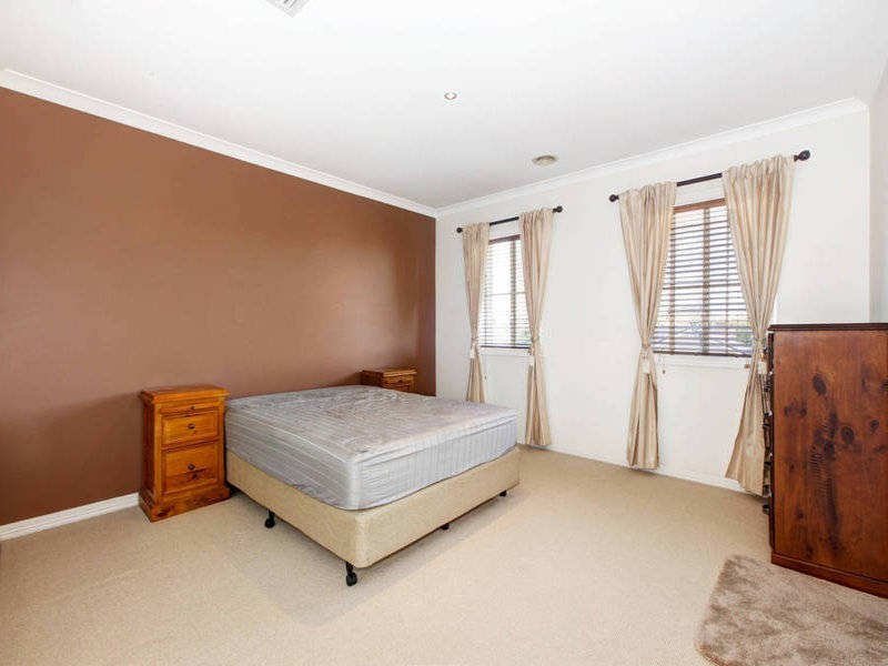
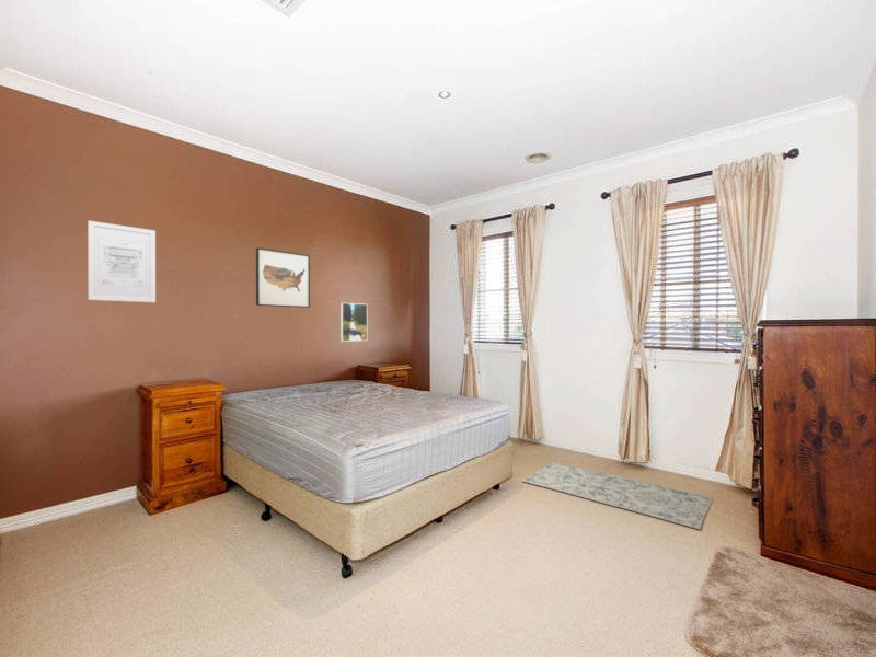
+ wall art [255,246,311,309]
+ wall art [87,220,157,303]
+ rug [521,461,715,530]
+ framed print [339,302,368,343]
